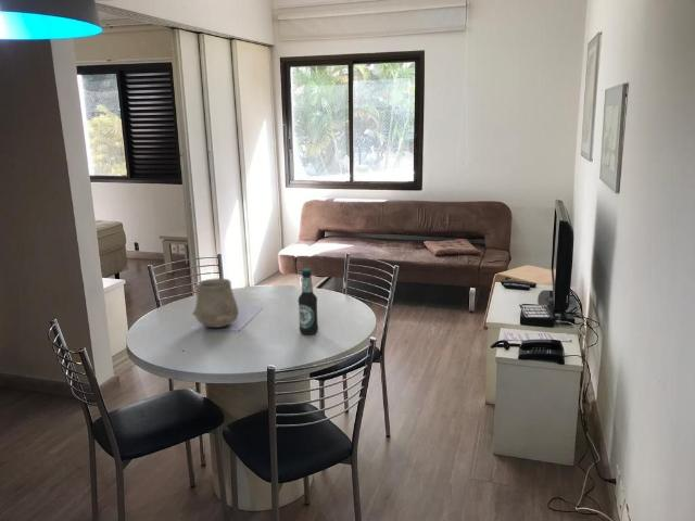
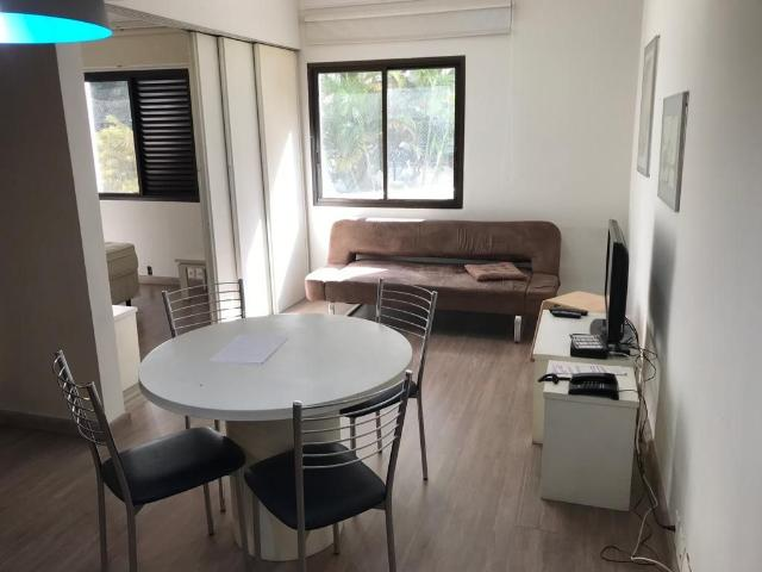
- ceramic cup [191,278,240,329]
- bottle [298,268,319,335]
